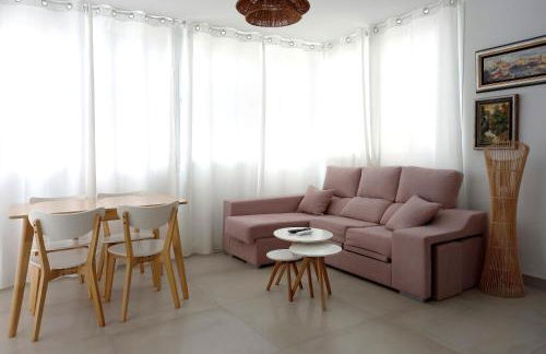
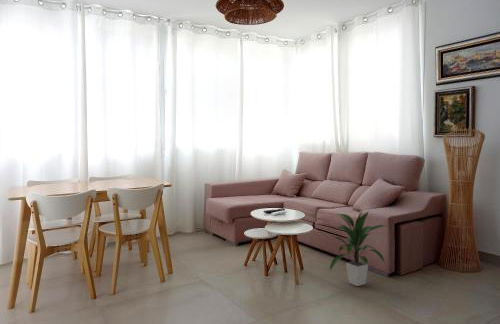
+ indoor plant [329,210,386,287]
